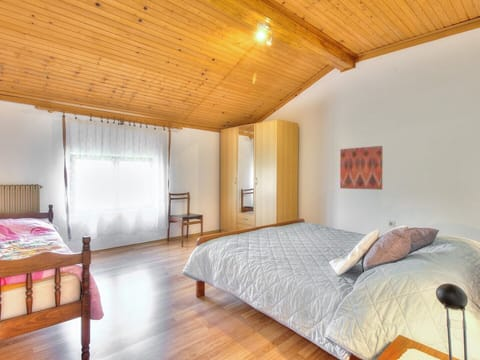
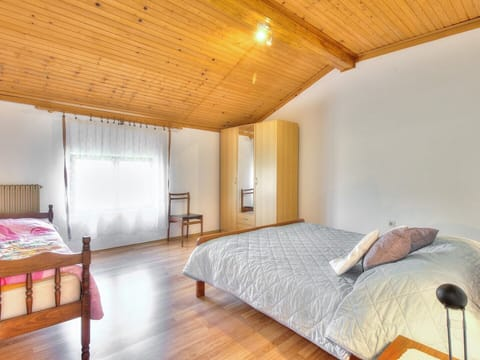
- wall art [339,145,383,191]
